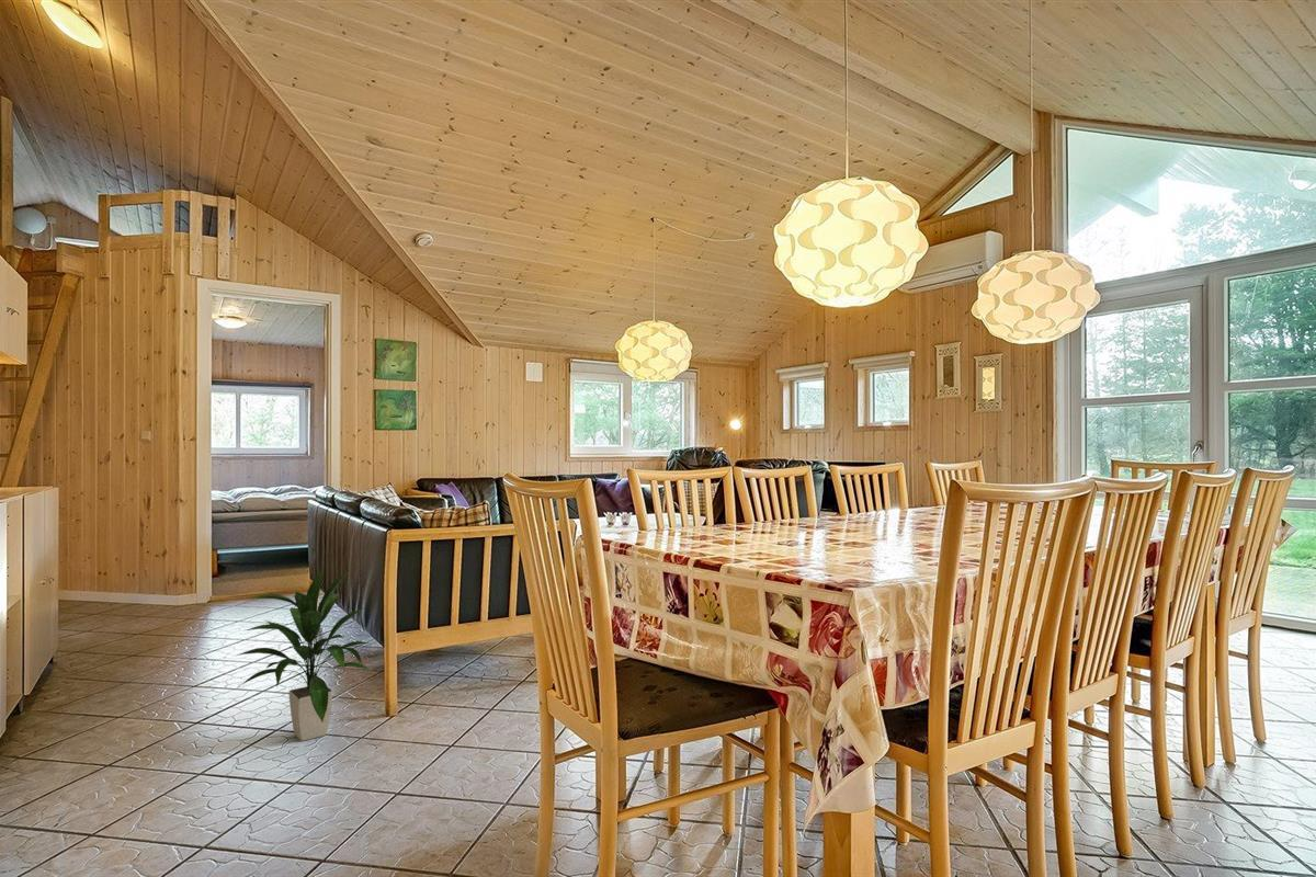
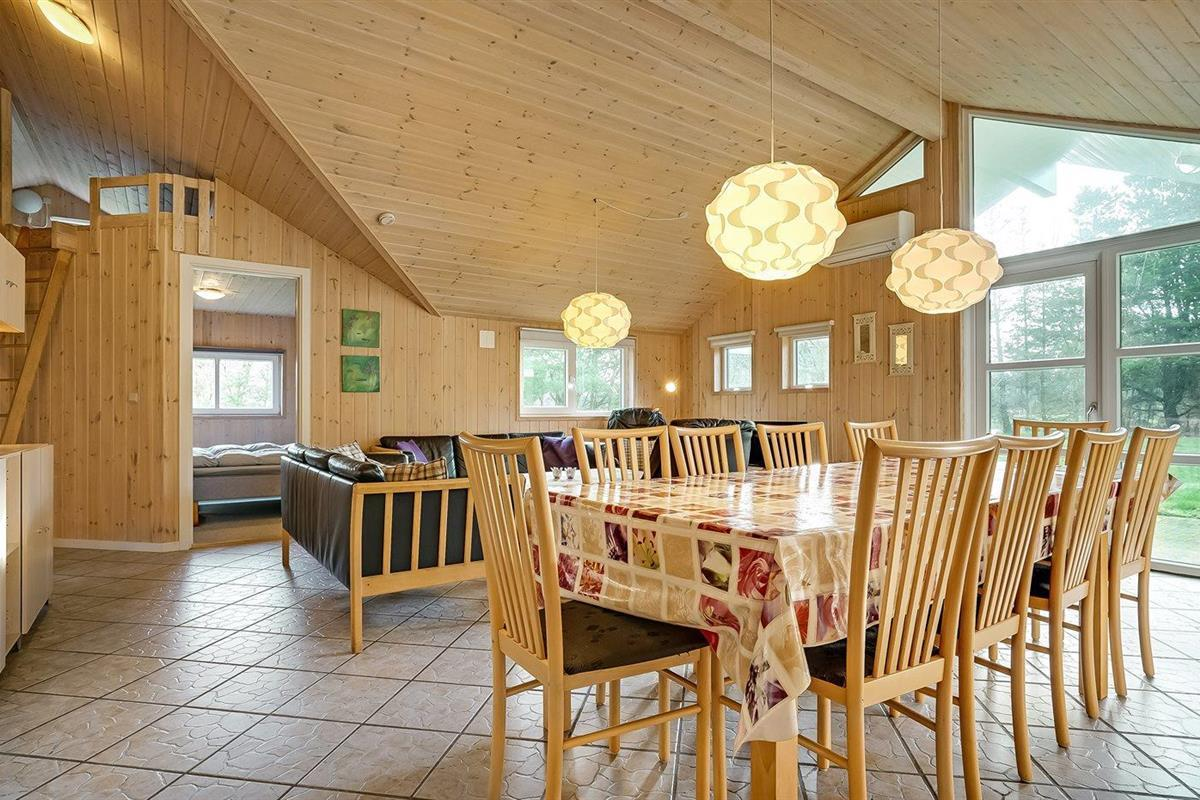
- indoor plant [232,568,372,742]
